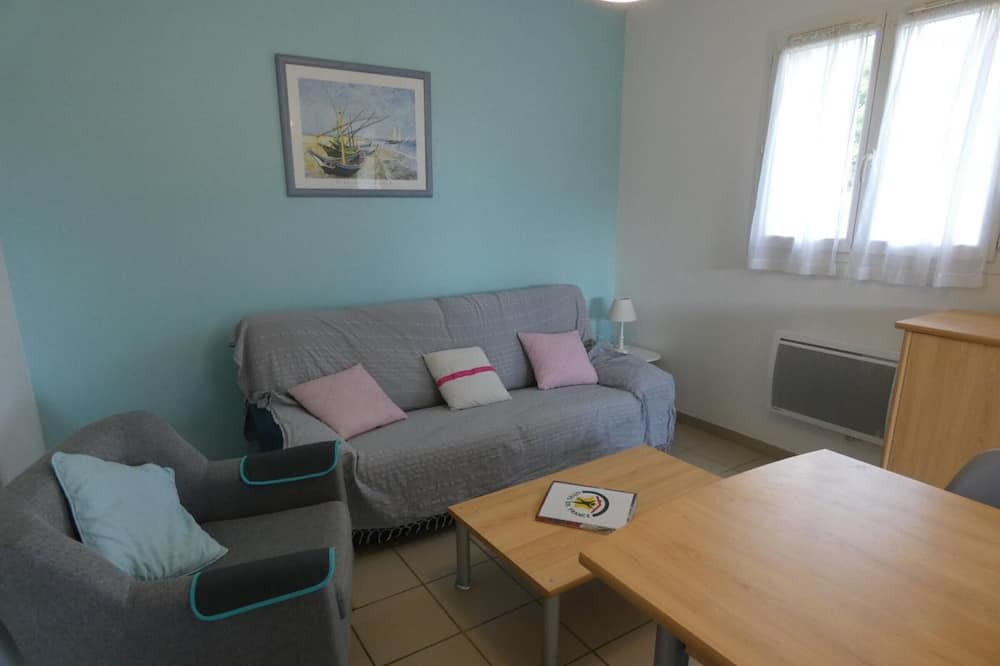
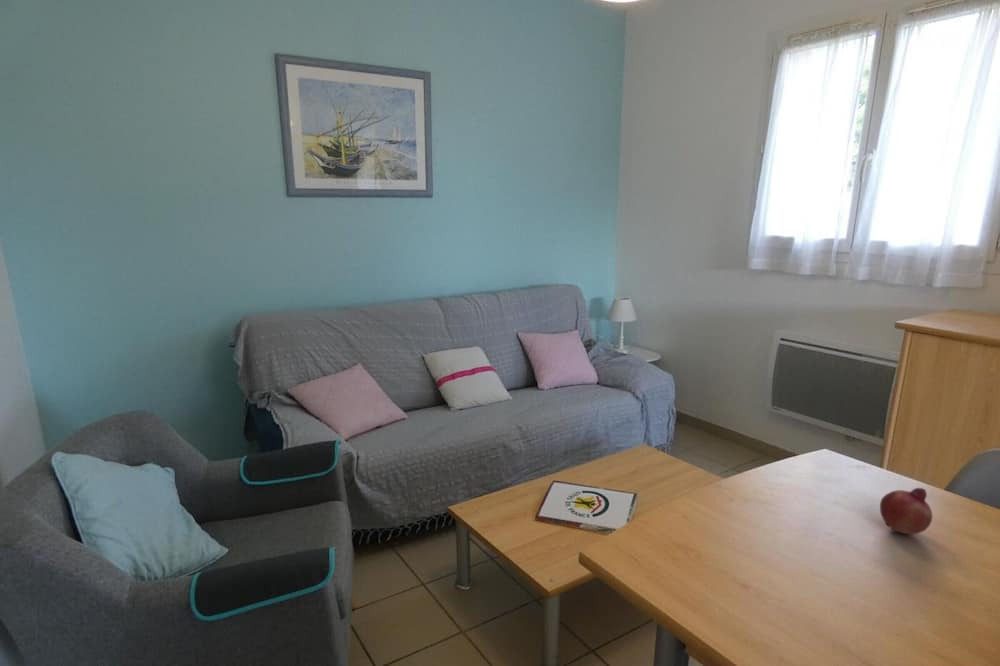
+ fruit [879,487,933,535]
